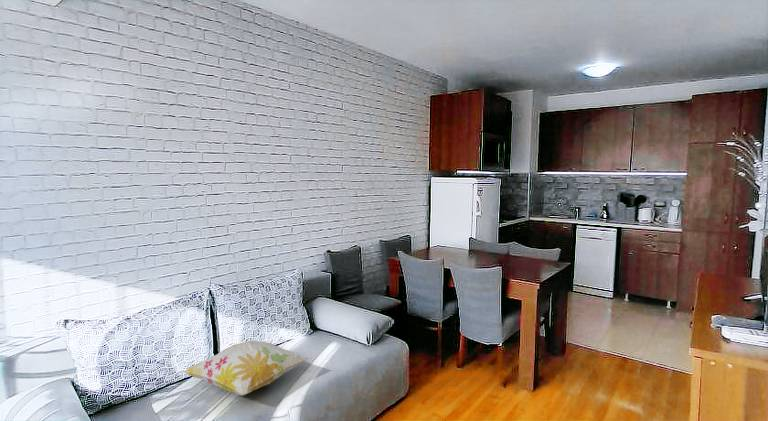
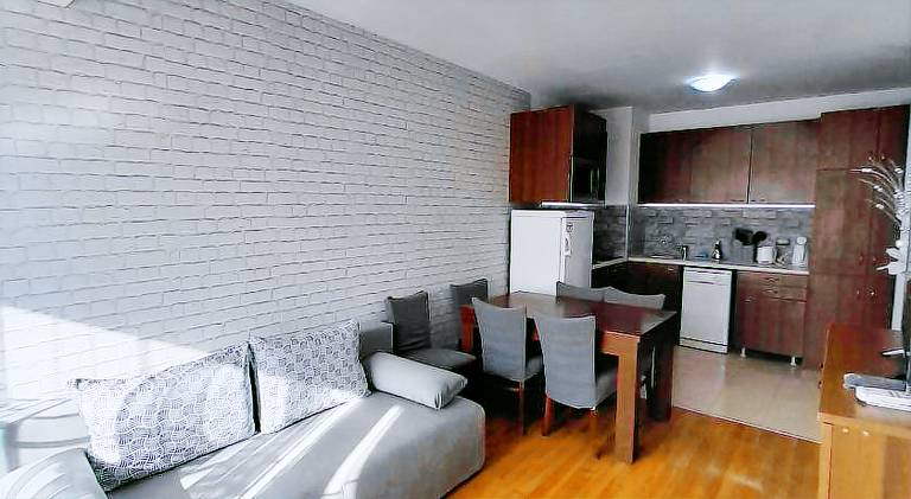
- decorative pillow [181,340,310,397]
